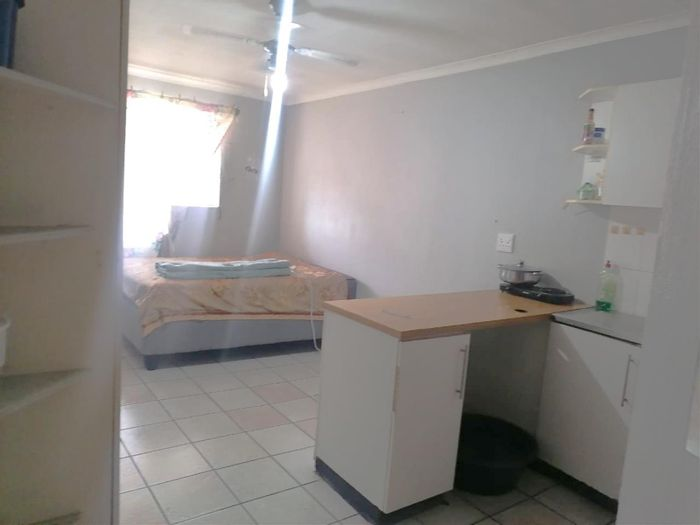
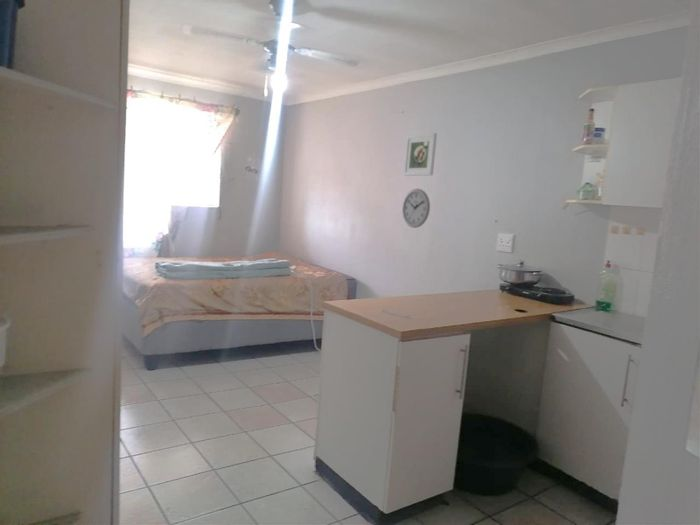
+ wall clock [401,188,431,229]
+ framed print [402,132,438,177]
